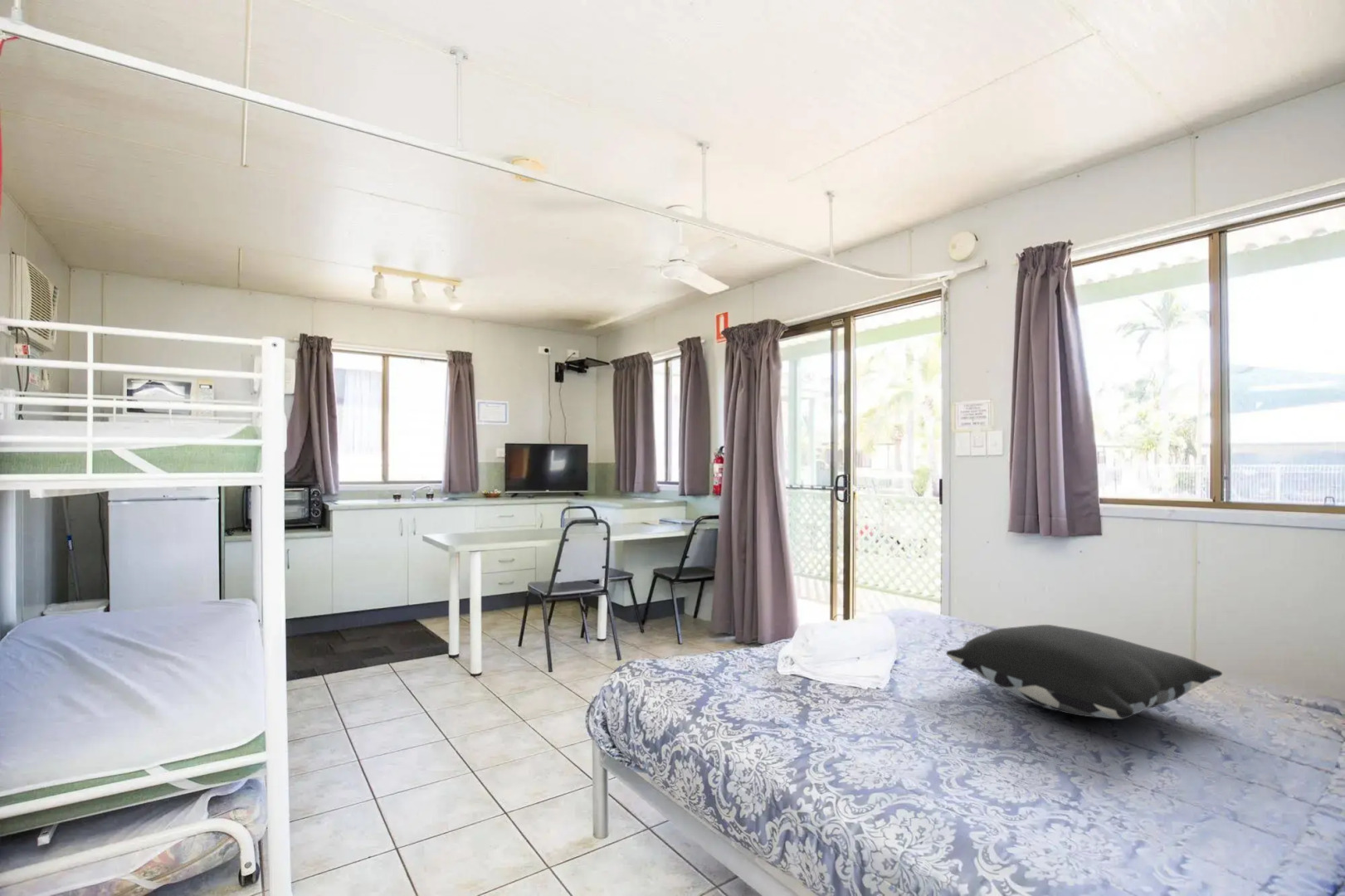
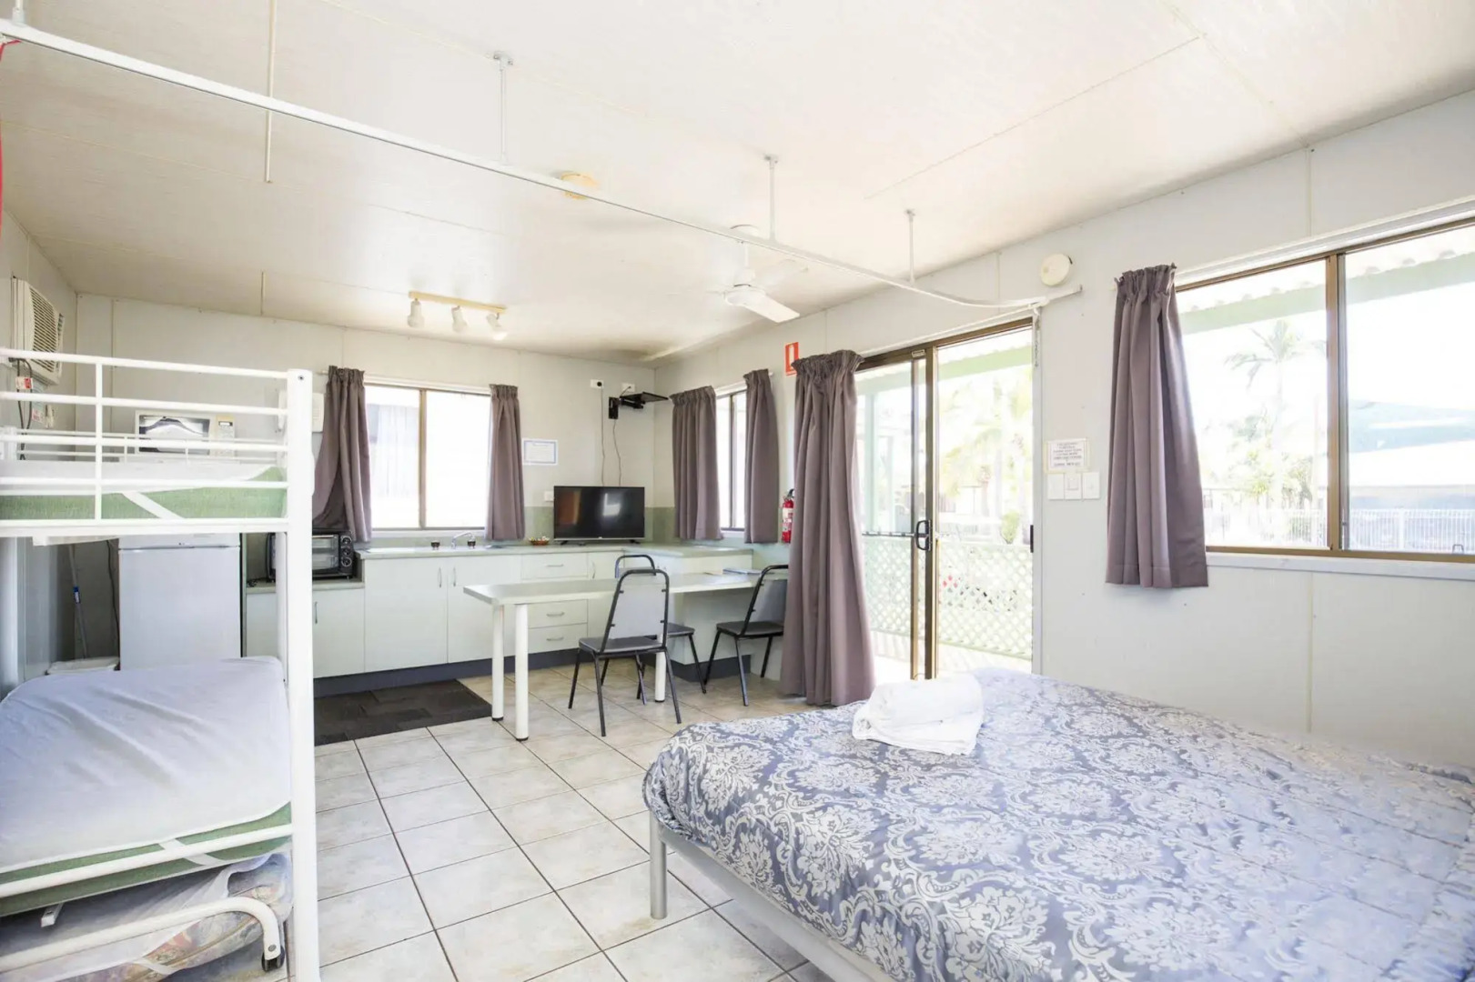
- pillow [946,624,1223,719]
